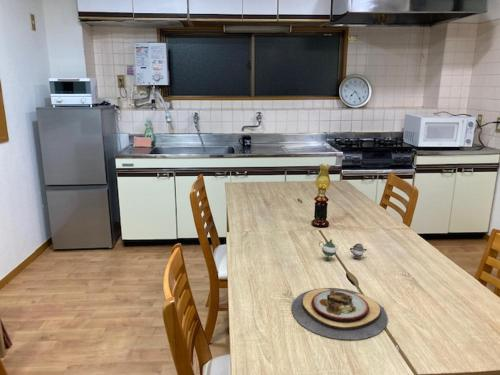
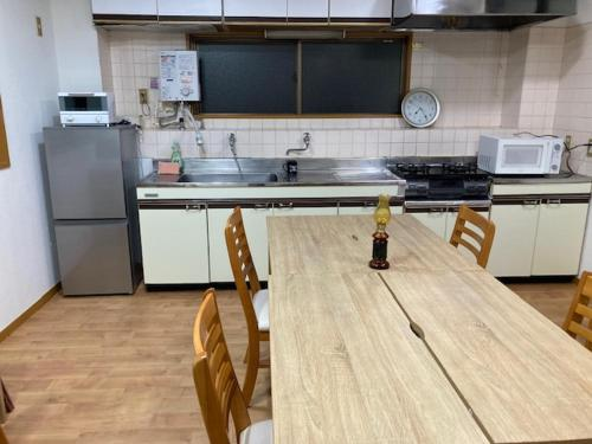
- teapot [318,238,368,261]
- plate [291,287,389,341]
